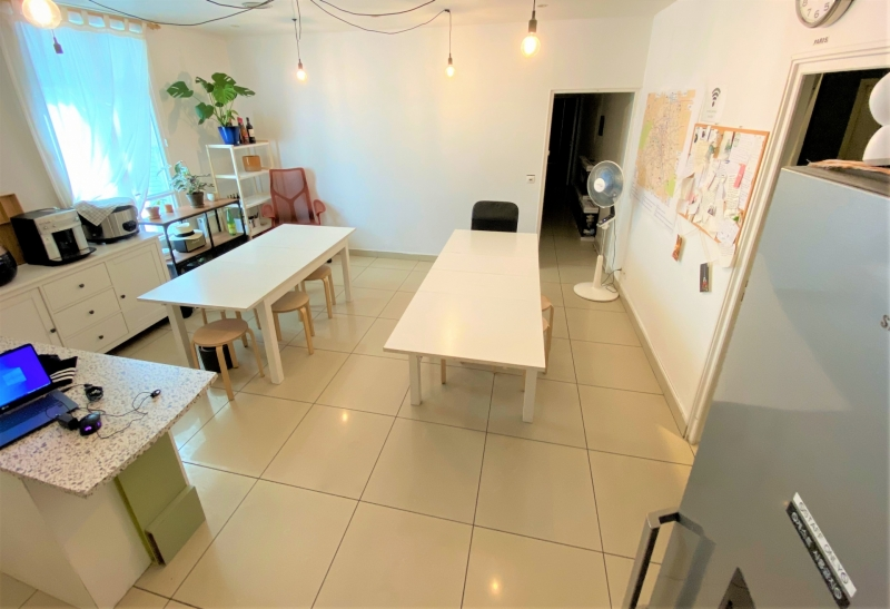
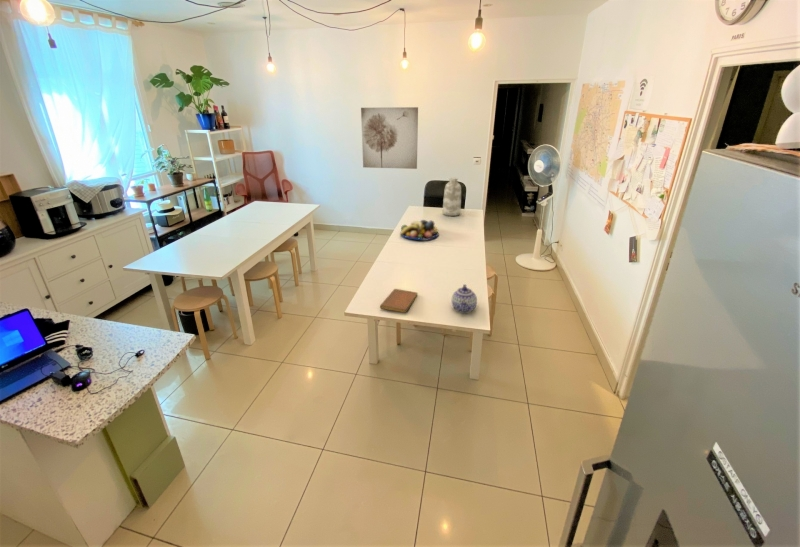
+ notebook [379,288,419,314]
+ teapot [451,283,478,314]
+ fruit bowl [399,219,440,241]
+ vase [442,177,462,217]
+ wall art [360,106,419,170]
